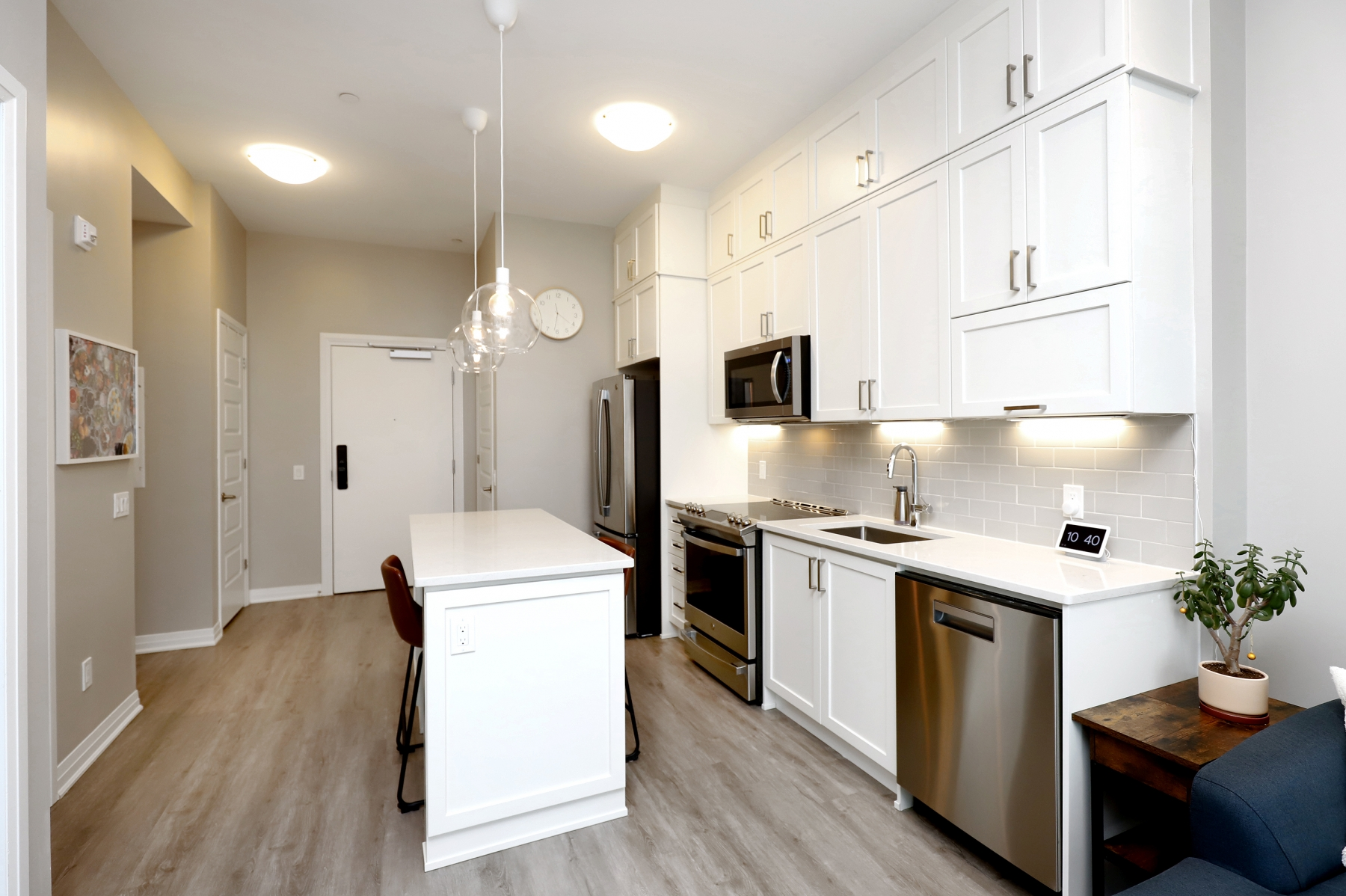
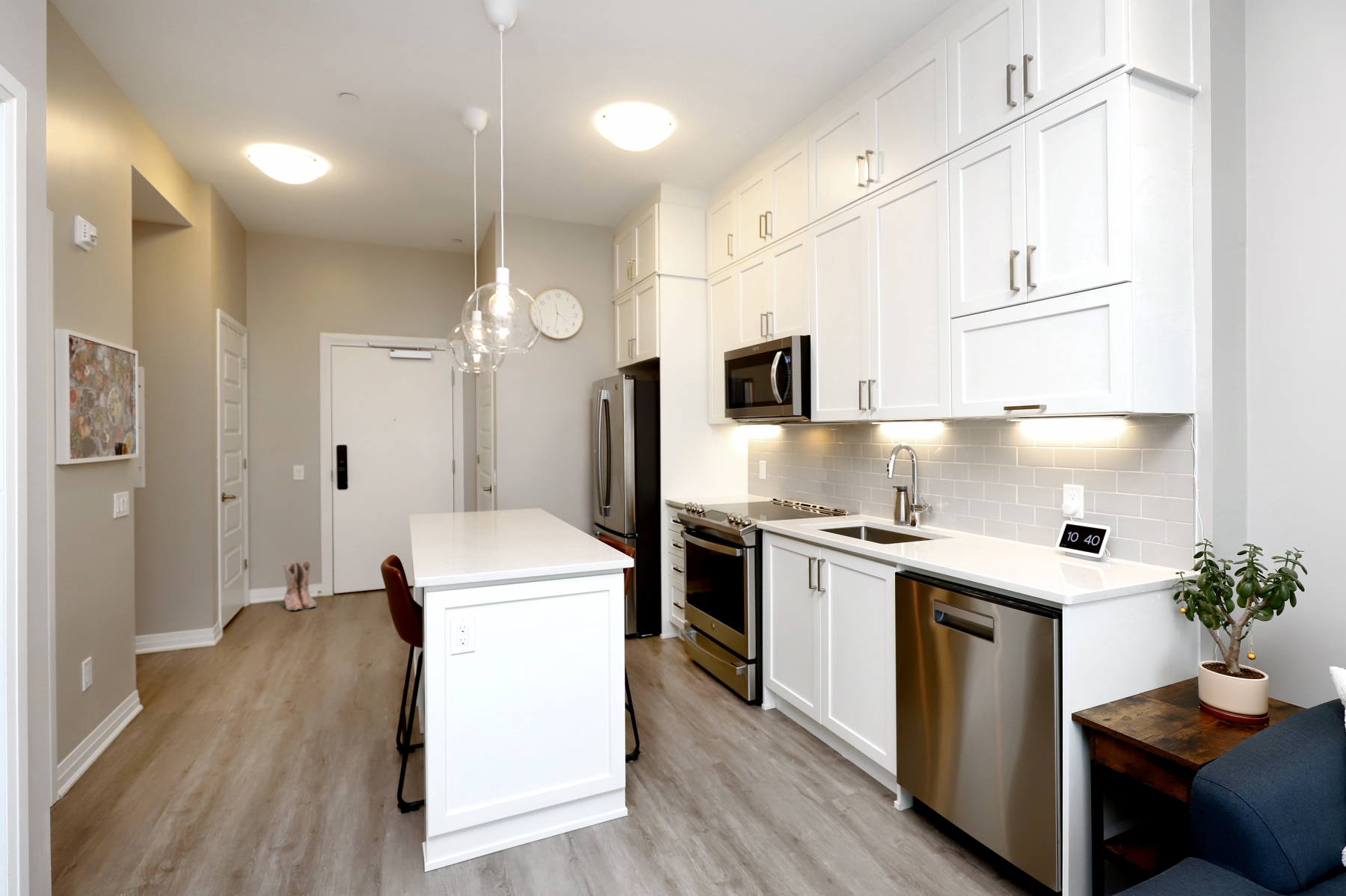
+ boots [282,559,317,611]
